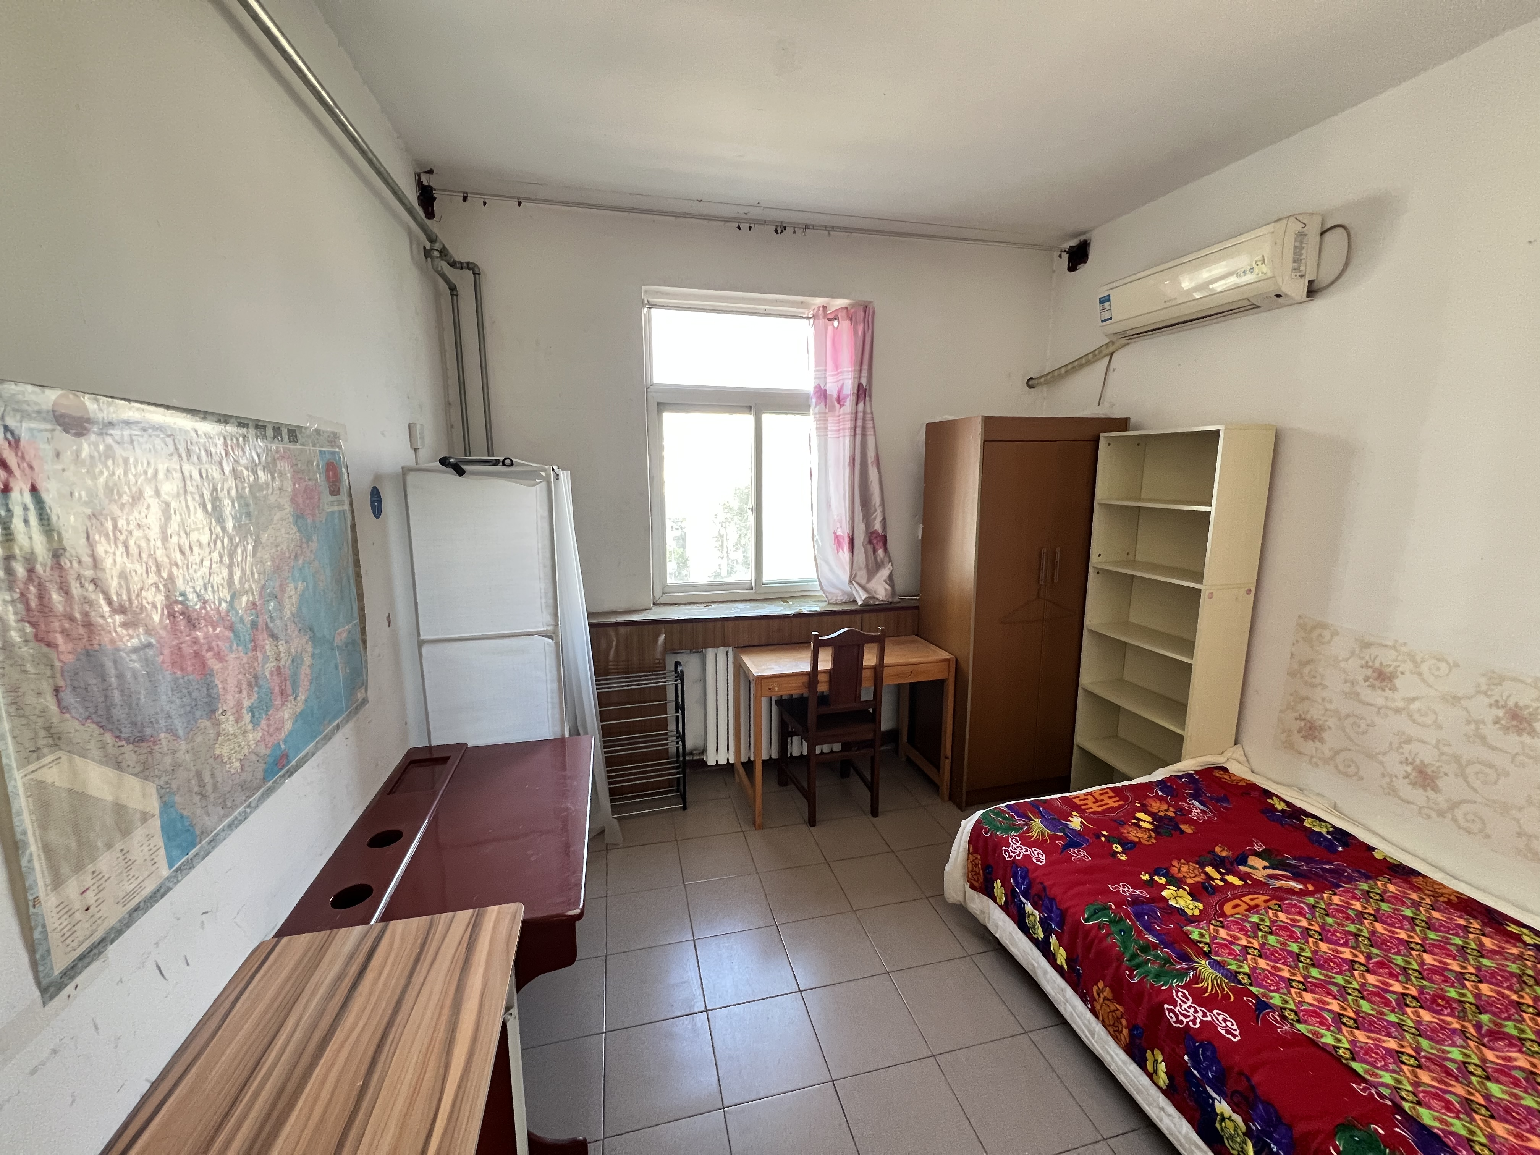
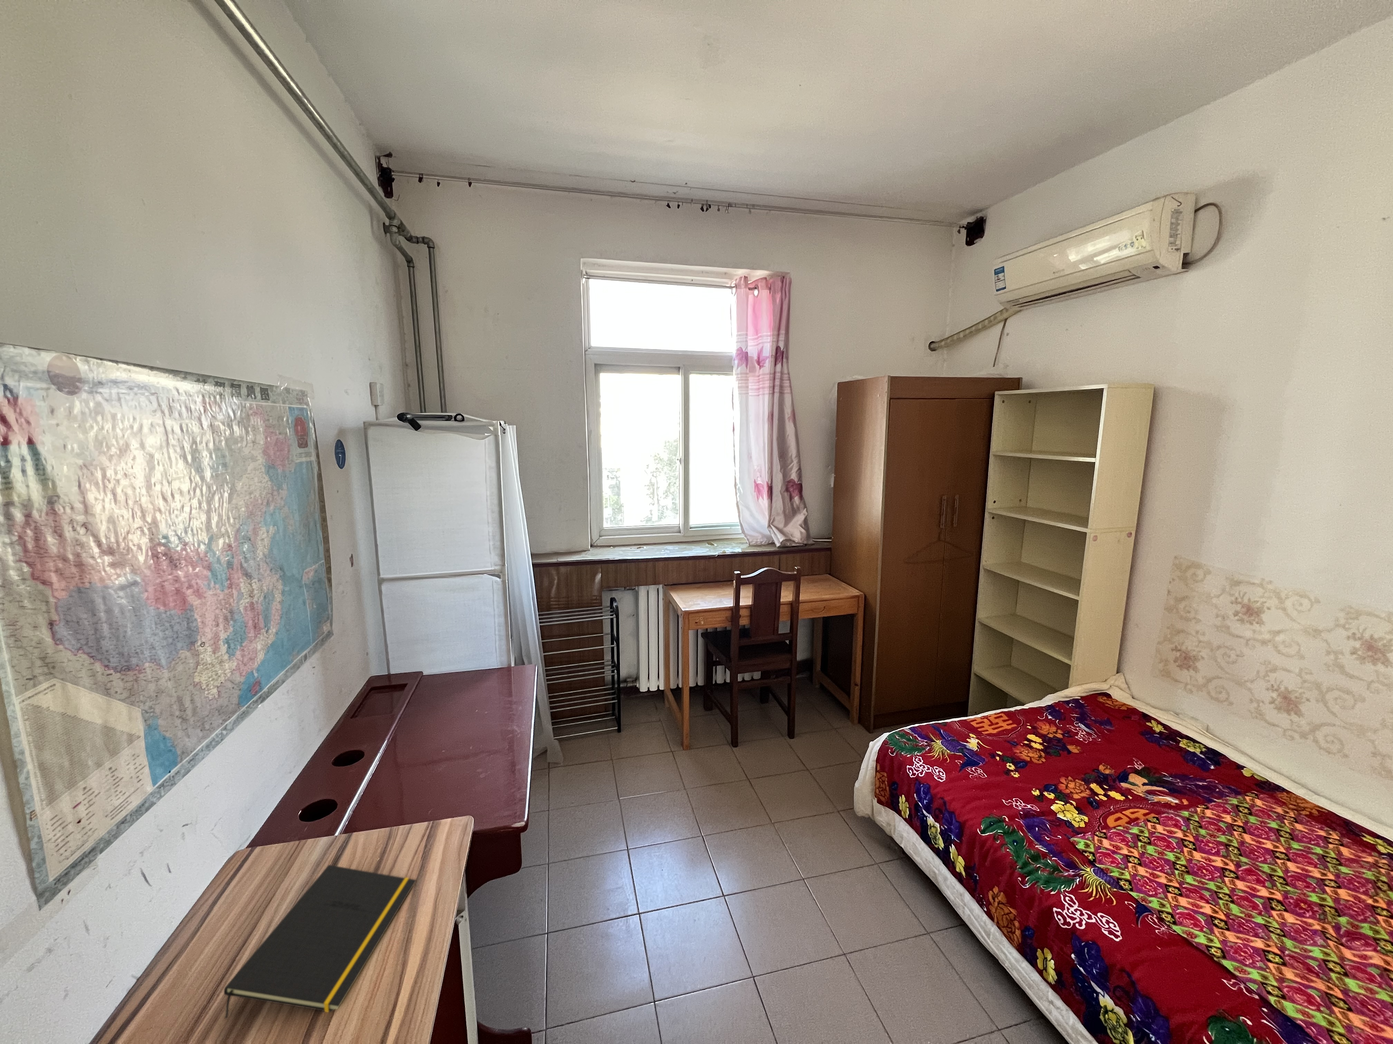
+ notepad [224,864,417,1019]
